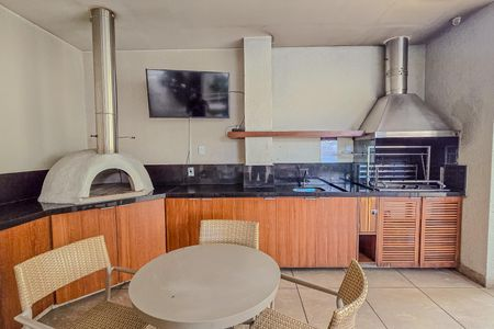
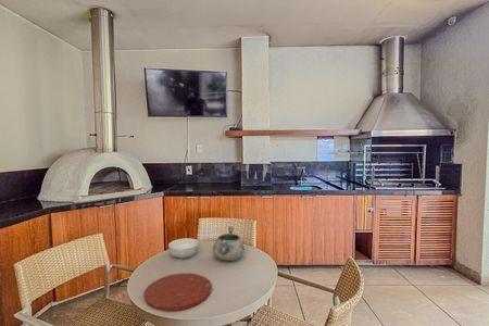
+ plate [143,273,213,312]
+ decorative bowl [212,225,246,262]
+ cereal bowl [167,237,200,260]
